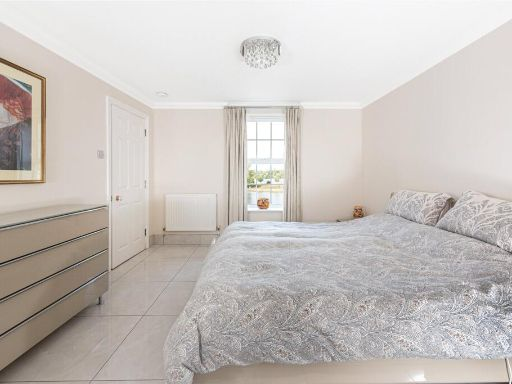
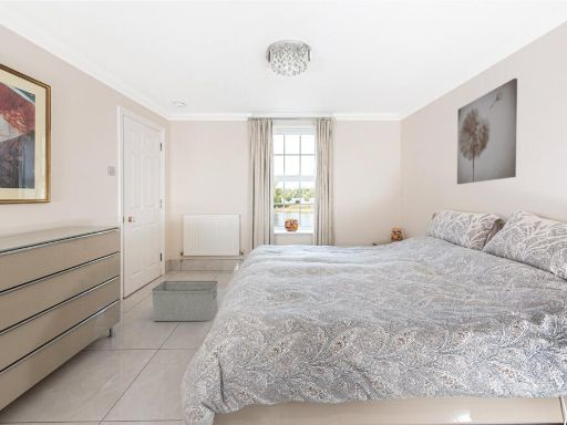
+ storage bin [151,280,219,322]
+ wall art [456,77,518,185]
